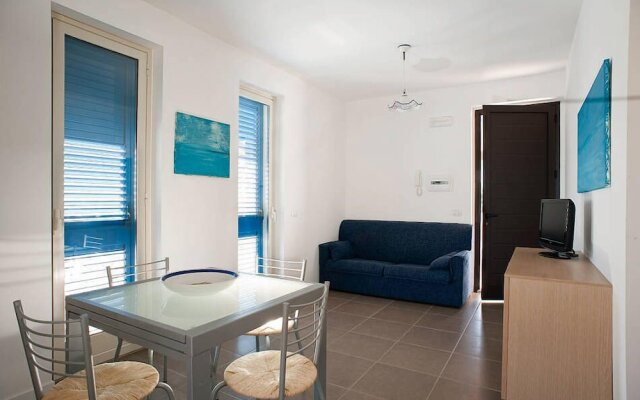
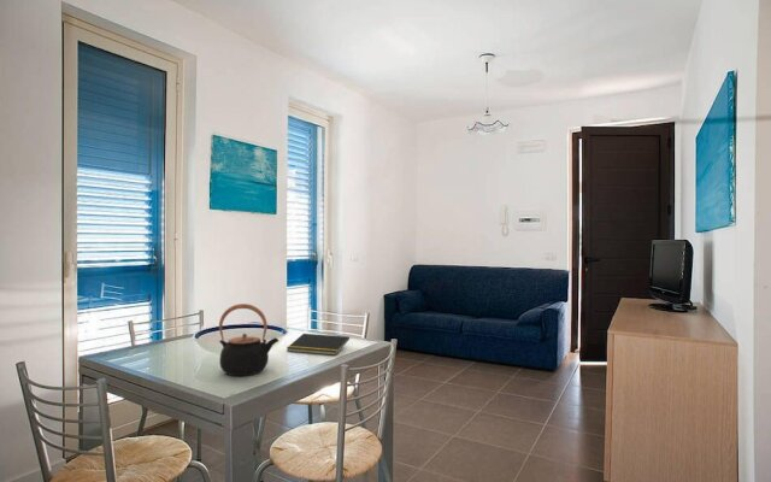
+ teapot [218,302,279,377]
+ notepad [286,333,351,357]
